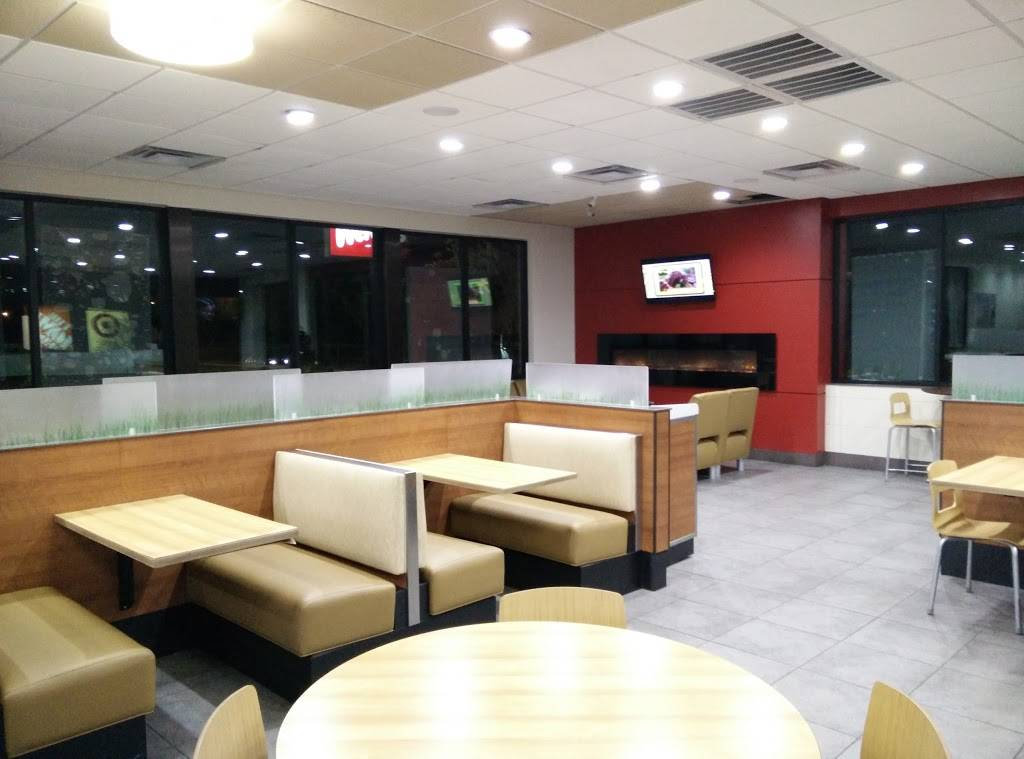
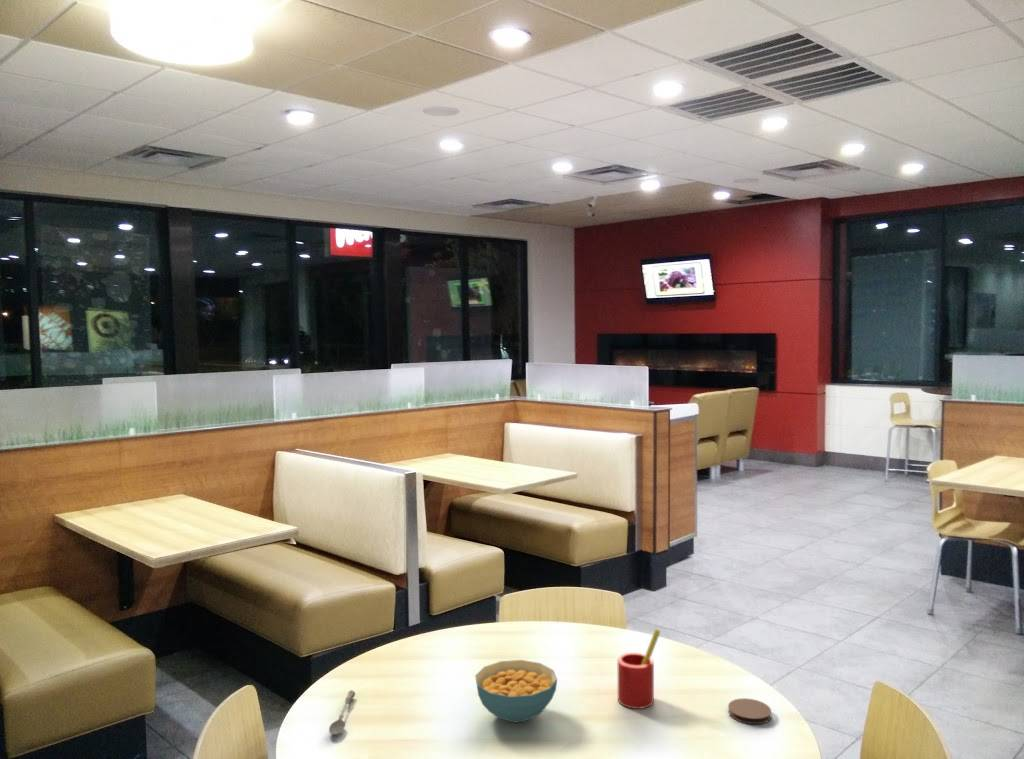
+ cereal bowl [474,659,558,724]
+ straw [617,628,662,710]
+ coaster [727,697,772,725]
+ soupspoon [328,689,356,736]
